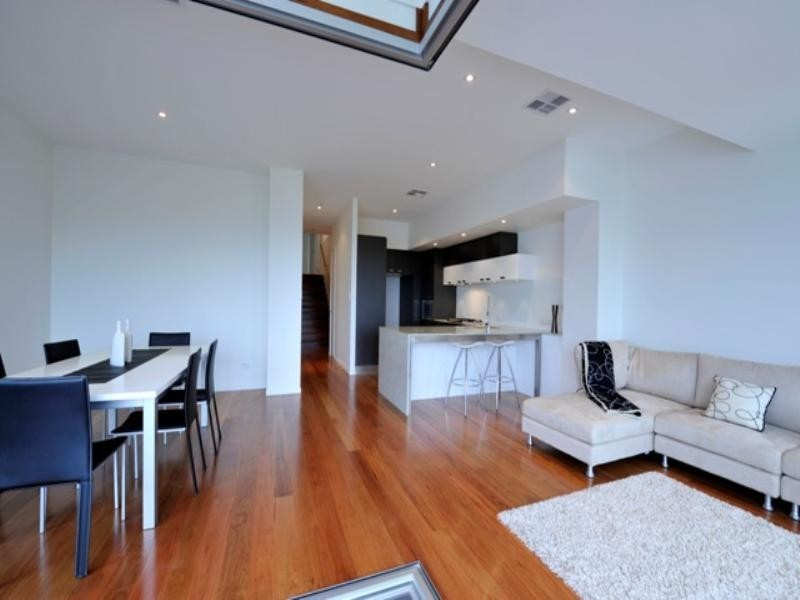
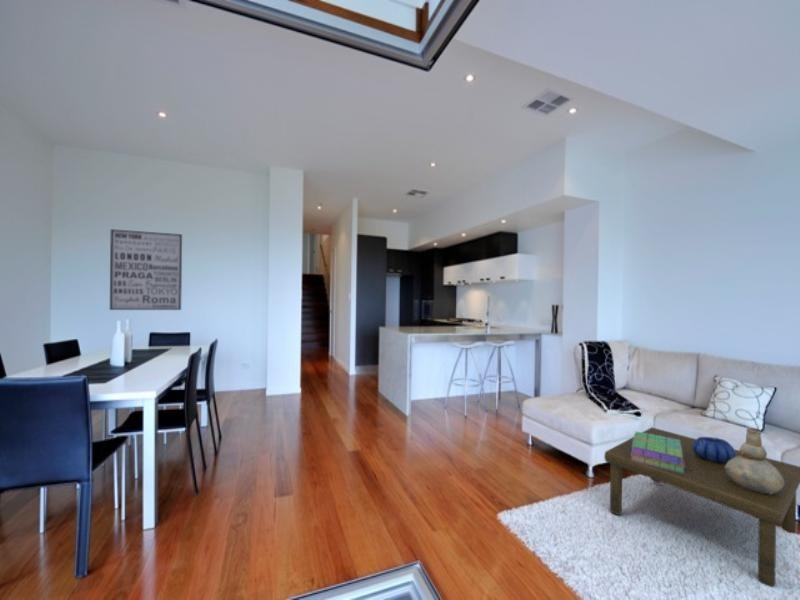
+ stack of books [631,430,685,473]
+ vase [725,427,784,494]
+ coffee table [603,426,800,588]
+ decorative bowl [692,436,736,464]
+ wall art [109,228,183,311]
